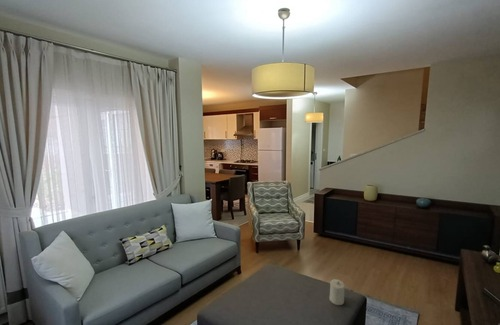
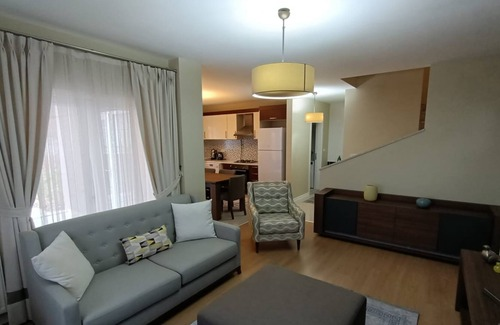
- candle [328,278,346,306]
